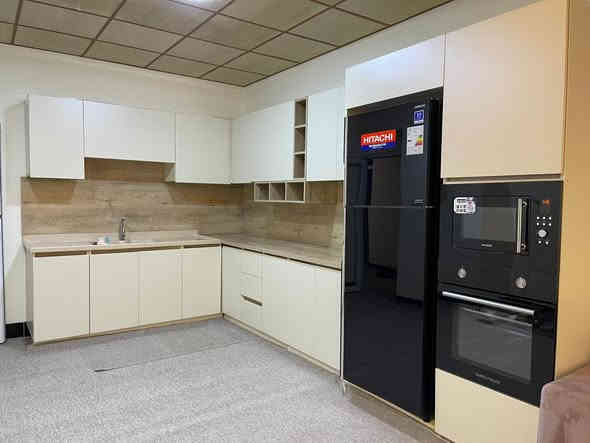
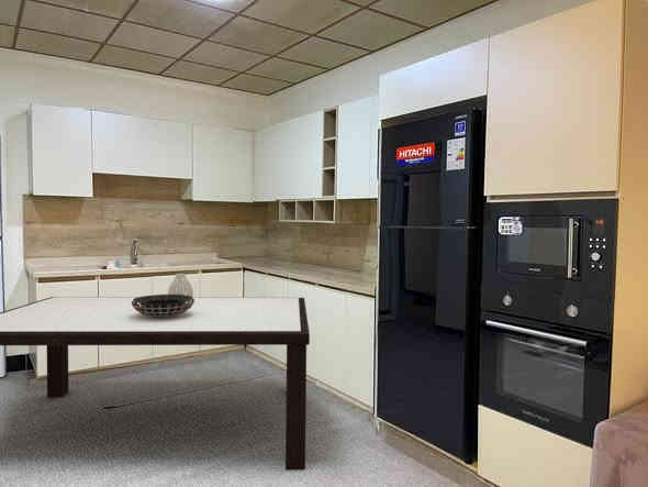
+ vase [167,273,194,305]
+ decorative bowl [132,294,194,318]
+ dining table [0,296,311,472]
